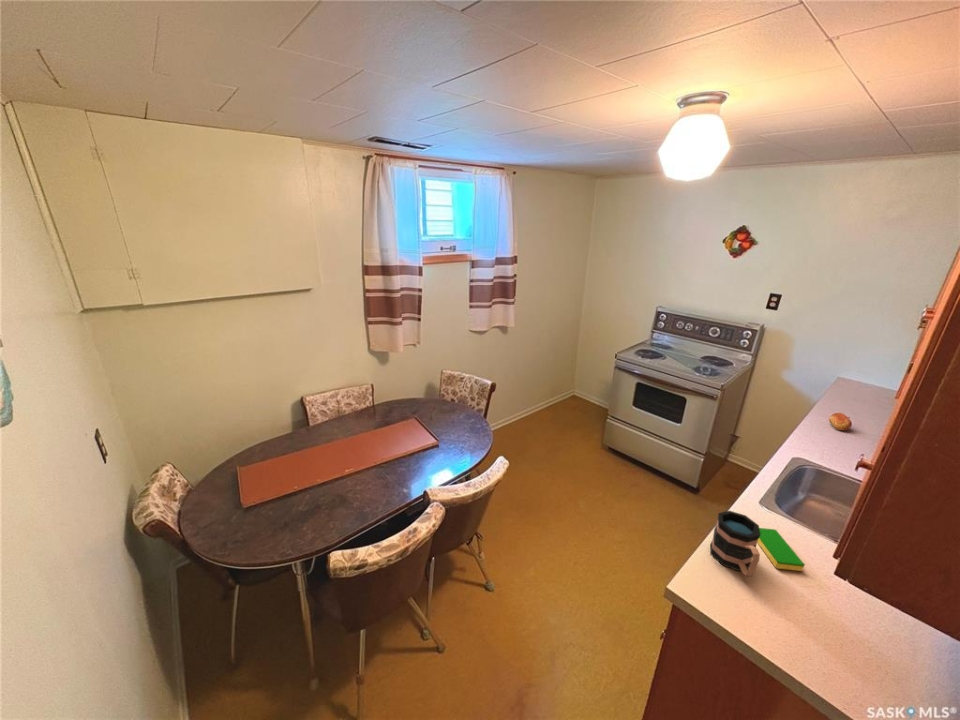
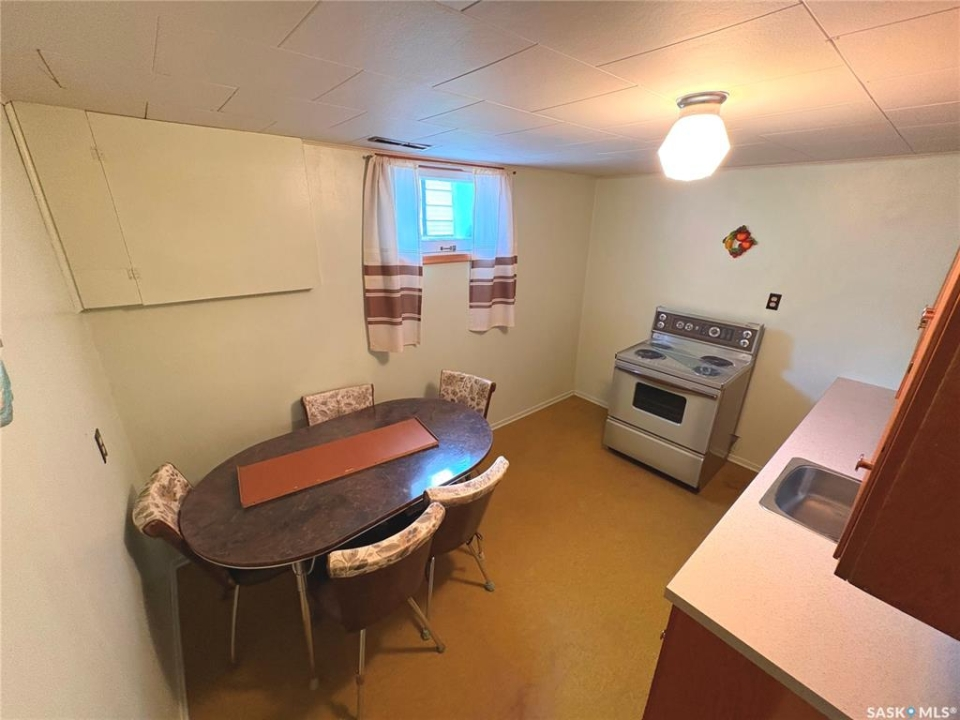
- apple [828,412,853,431]
- mug [709,510,761,578]
- dish sponge [757,527,806,572]
